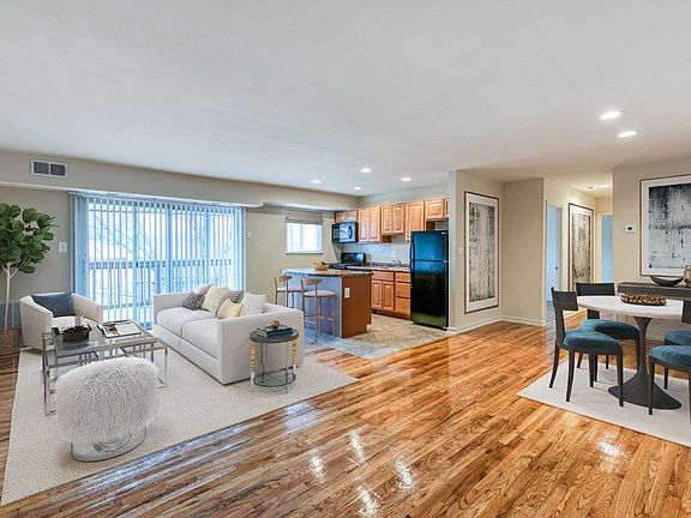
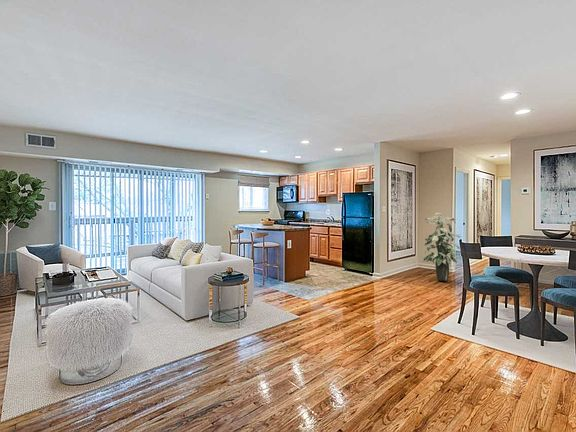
+ indoor plant [422,212,461,282]
